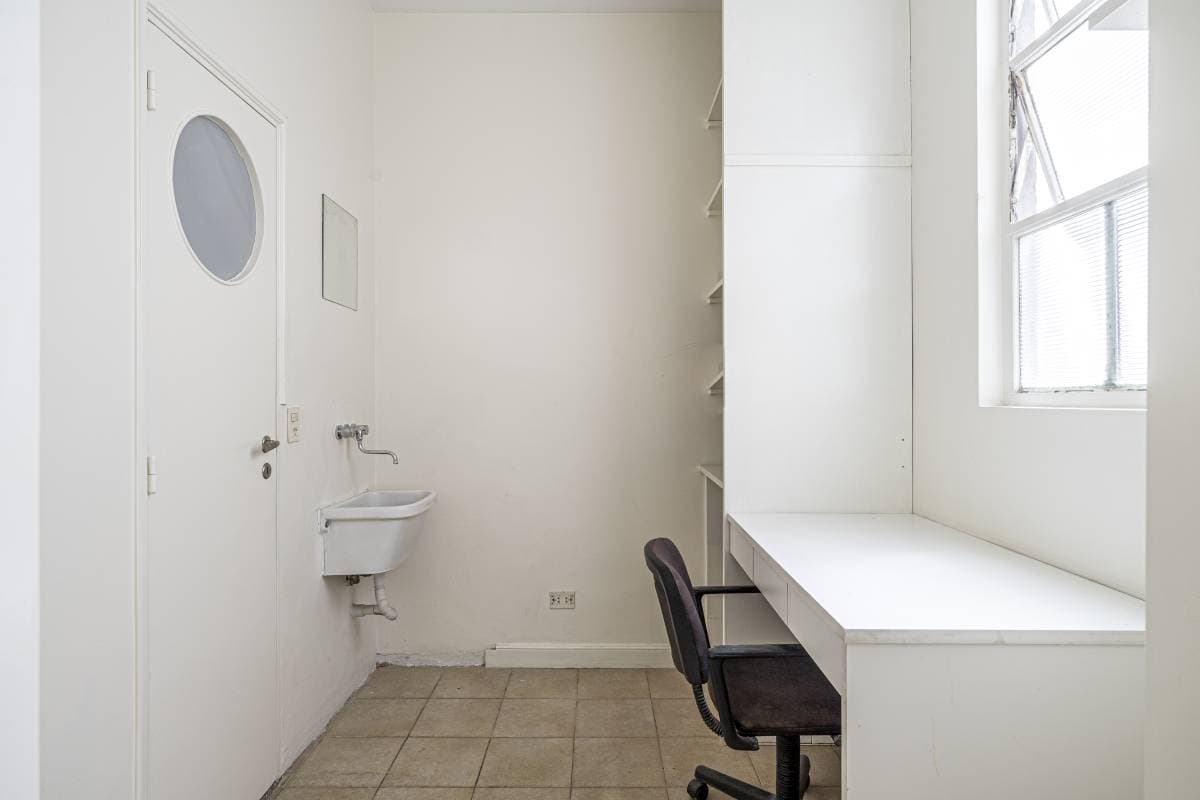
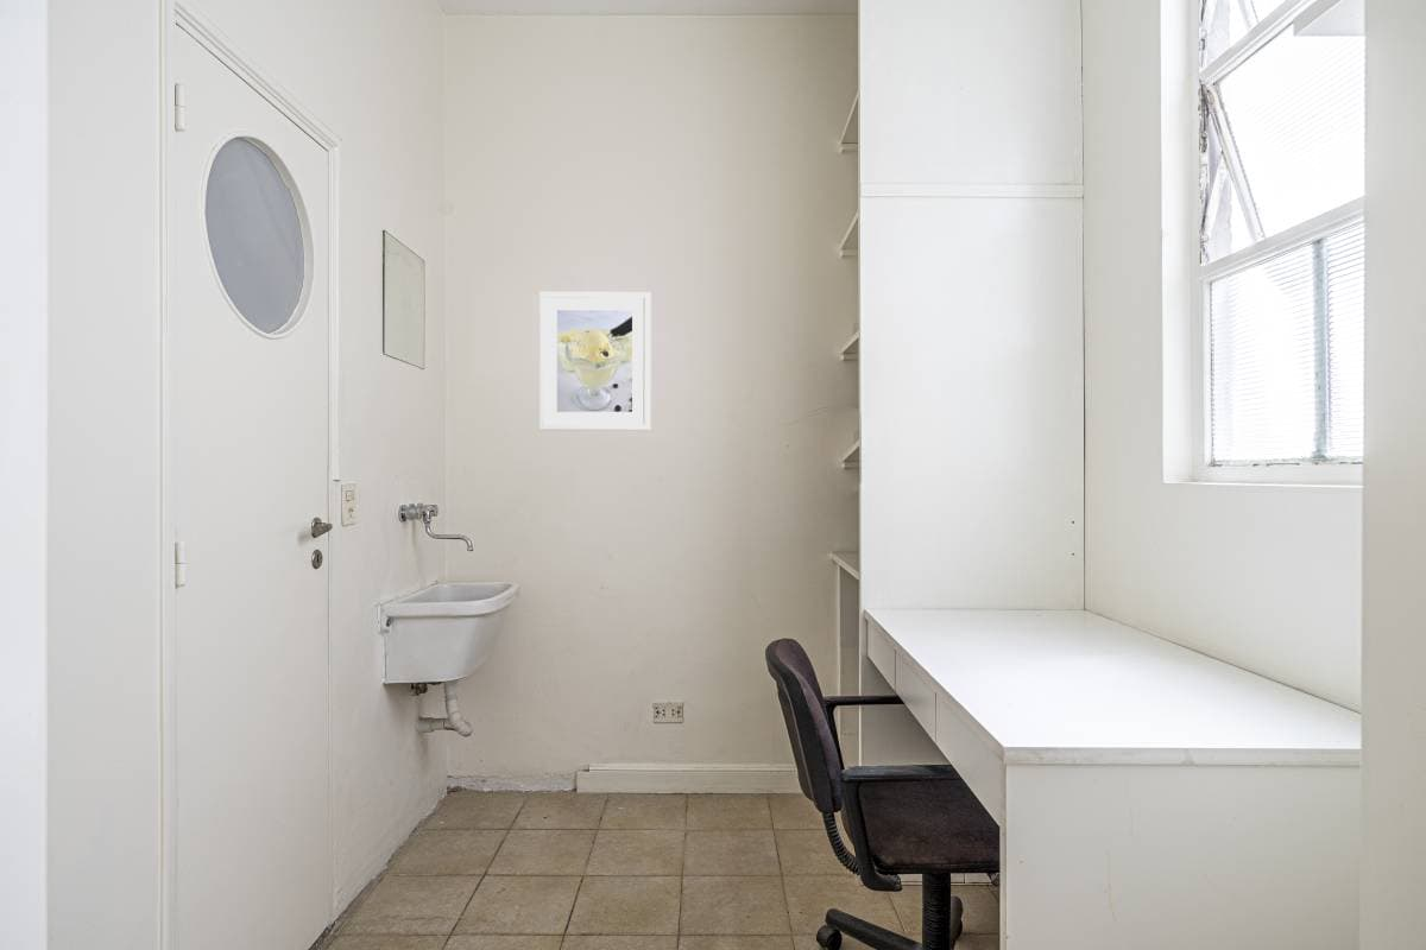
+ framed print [537,291,652,431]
